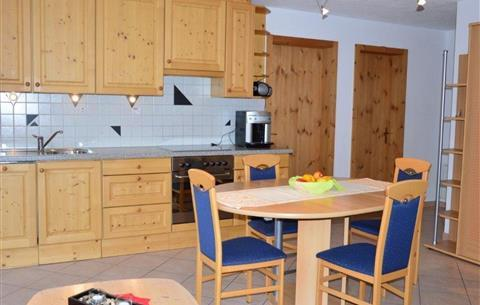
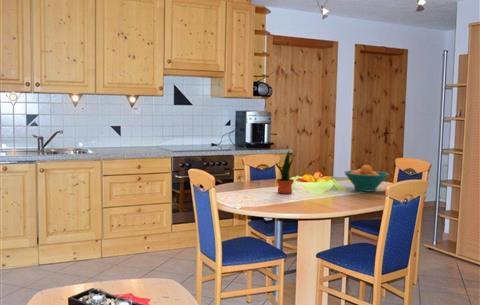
+ fruit bowl [343,164,390,192]
+ potted plant [274,150,295,195]
